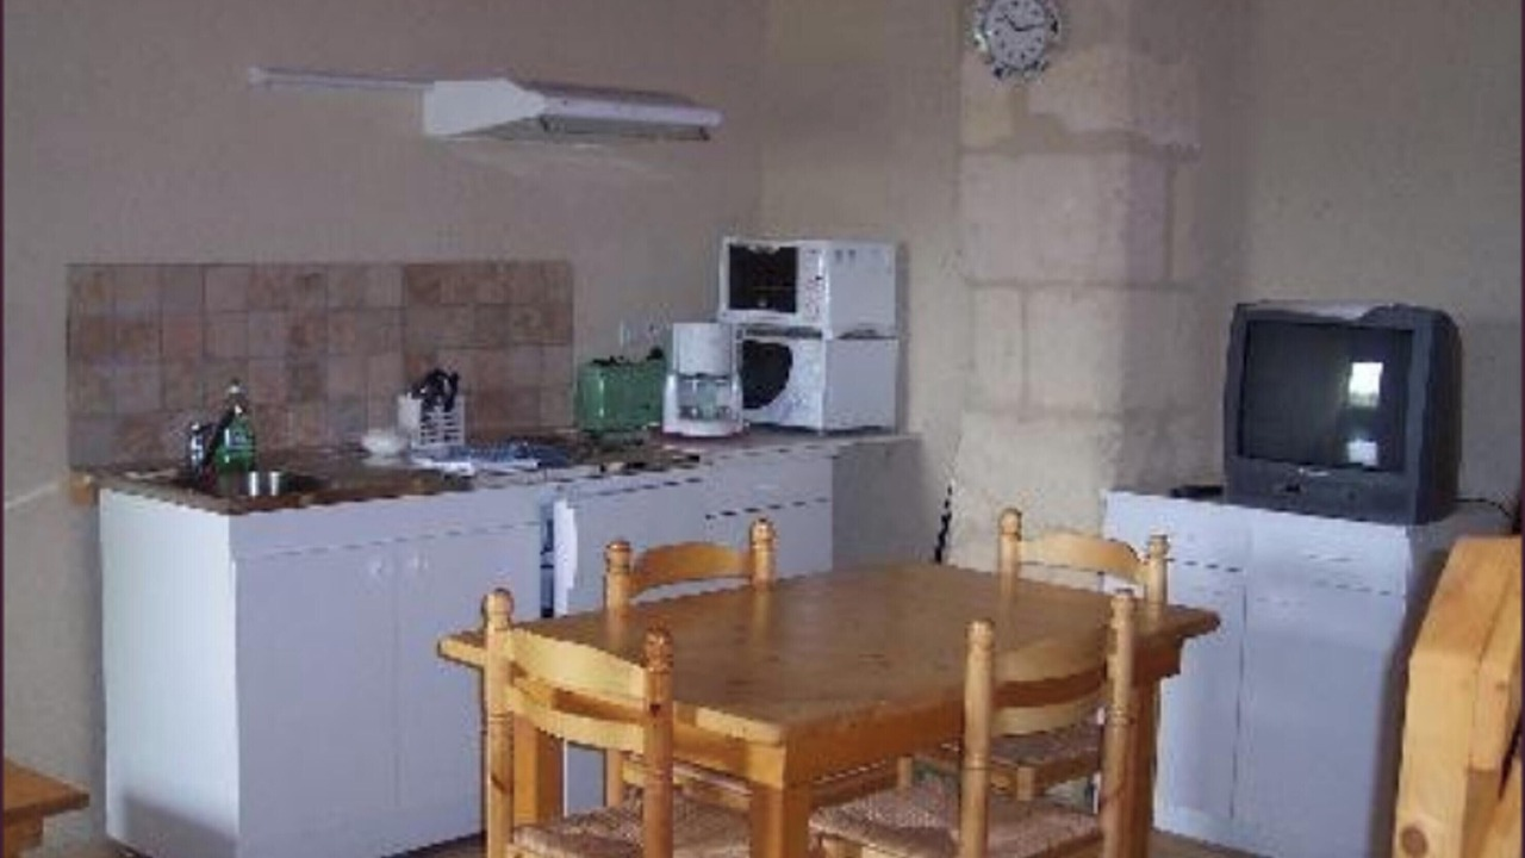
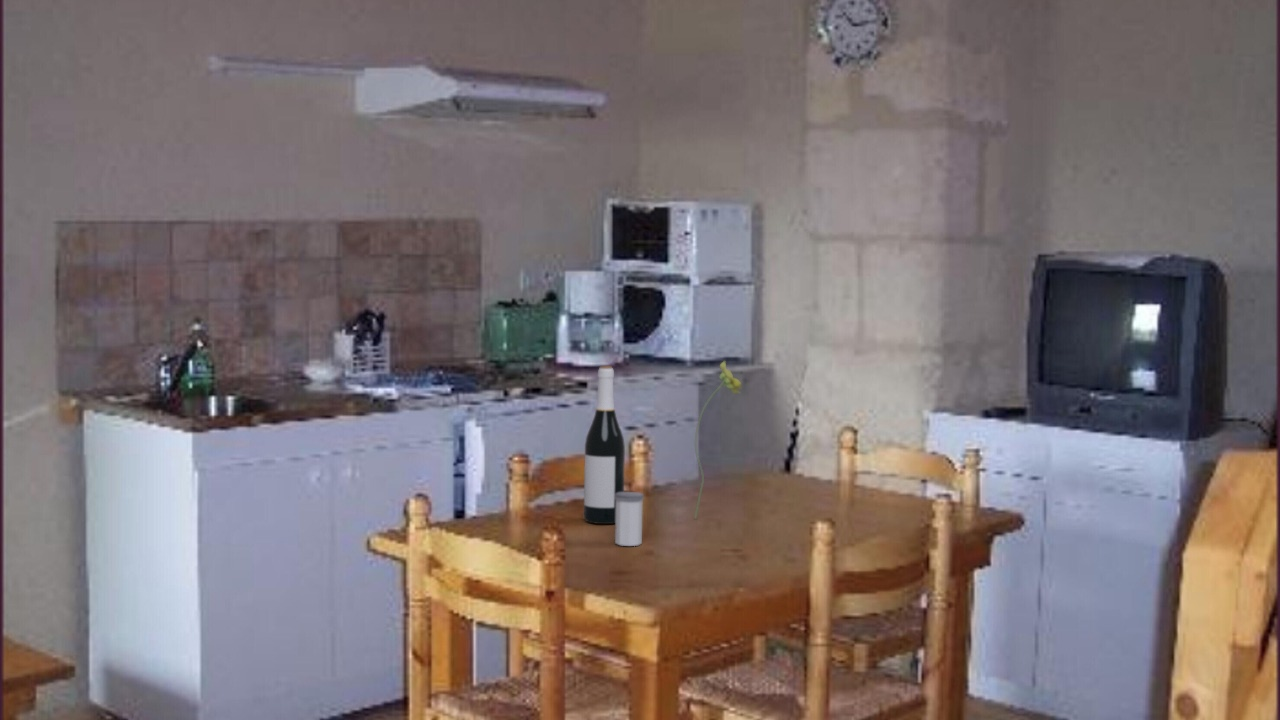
+ wine bottle [583,365,626,525]
+ flower [693,359,742,520]
+ salt shaker [614,491,645,547]
